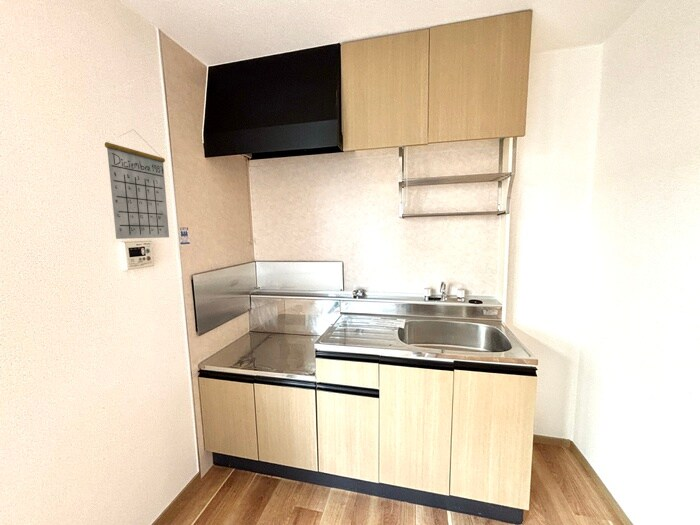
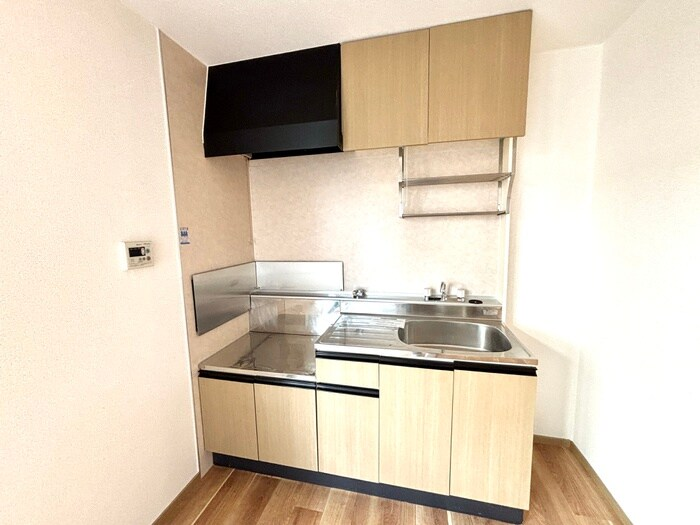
- calendar [104,129,170,240]
